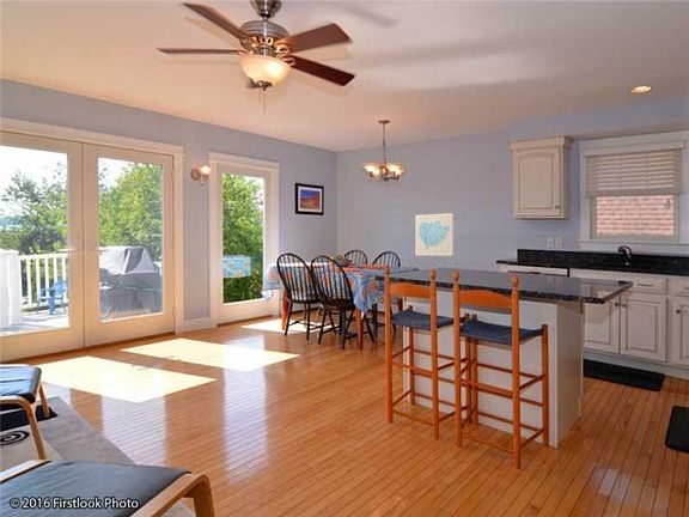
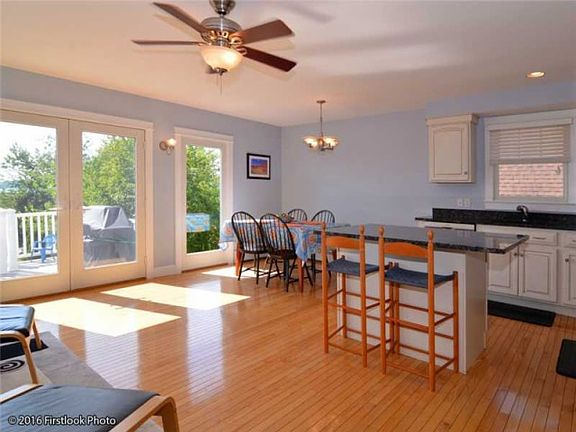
- wall art [414,212,455,257]
